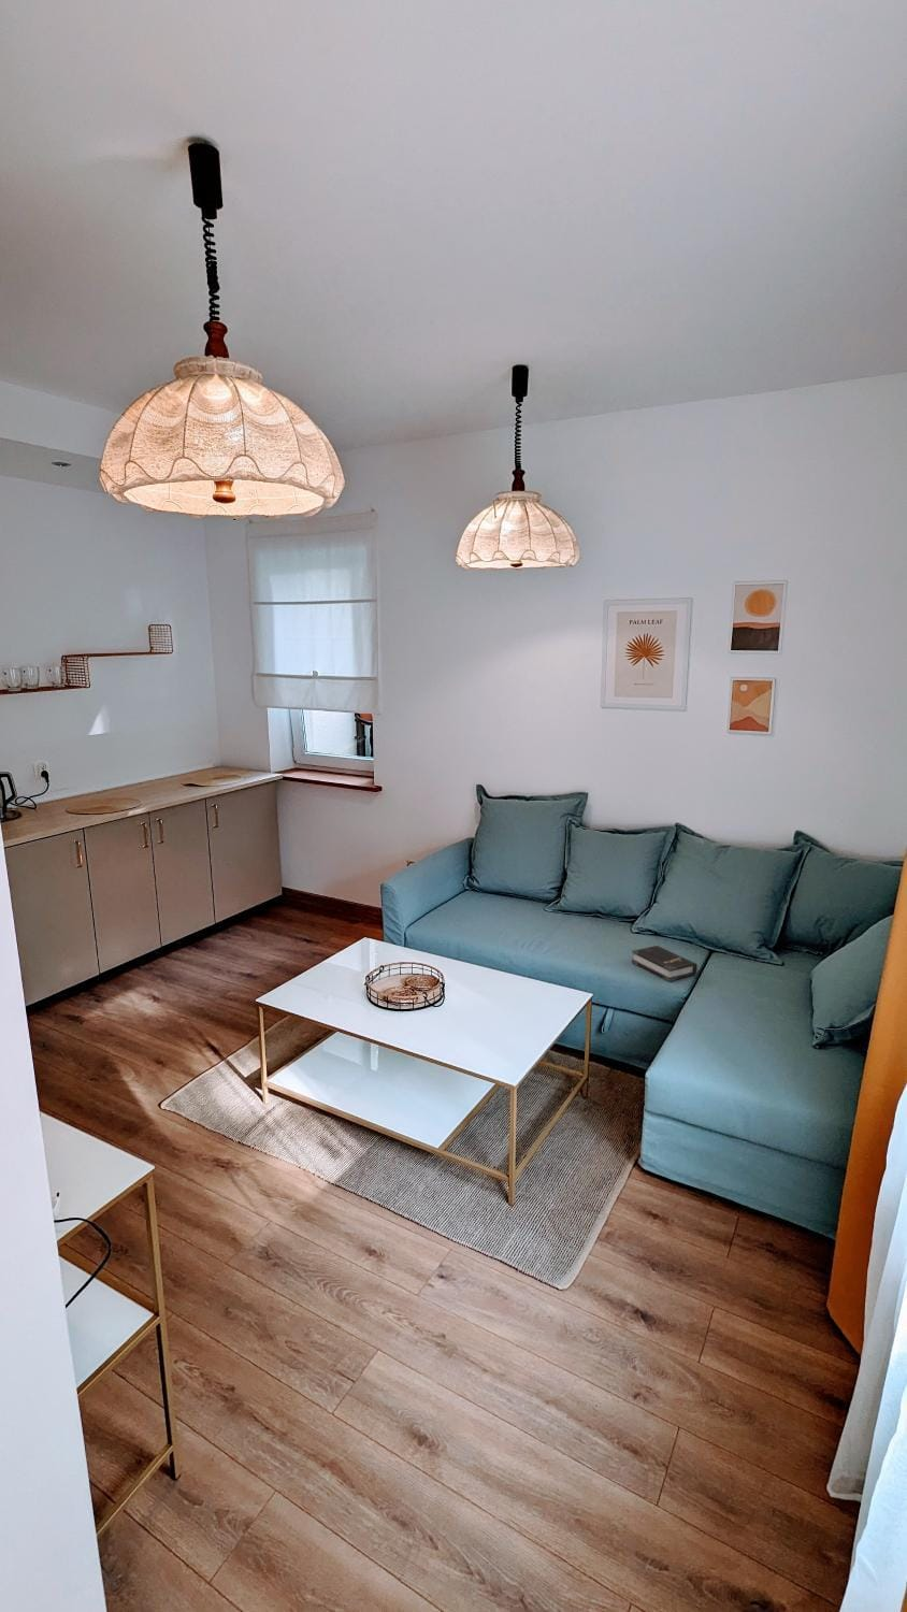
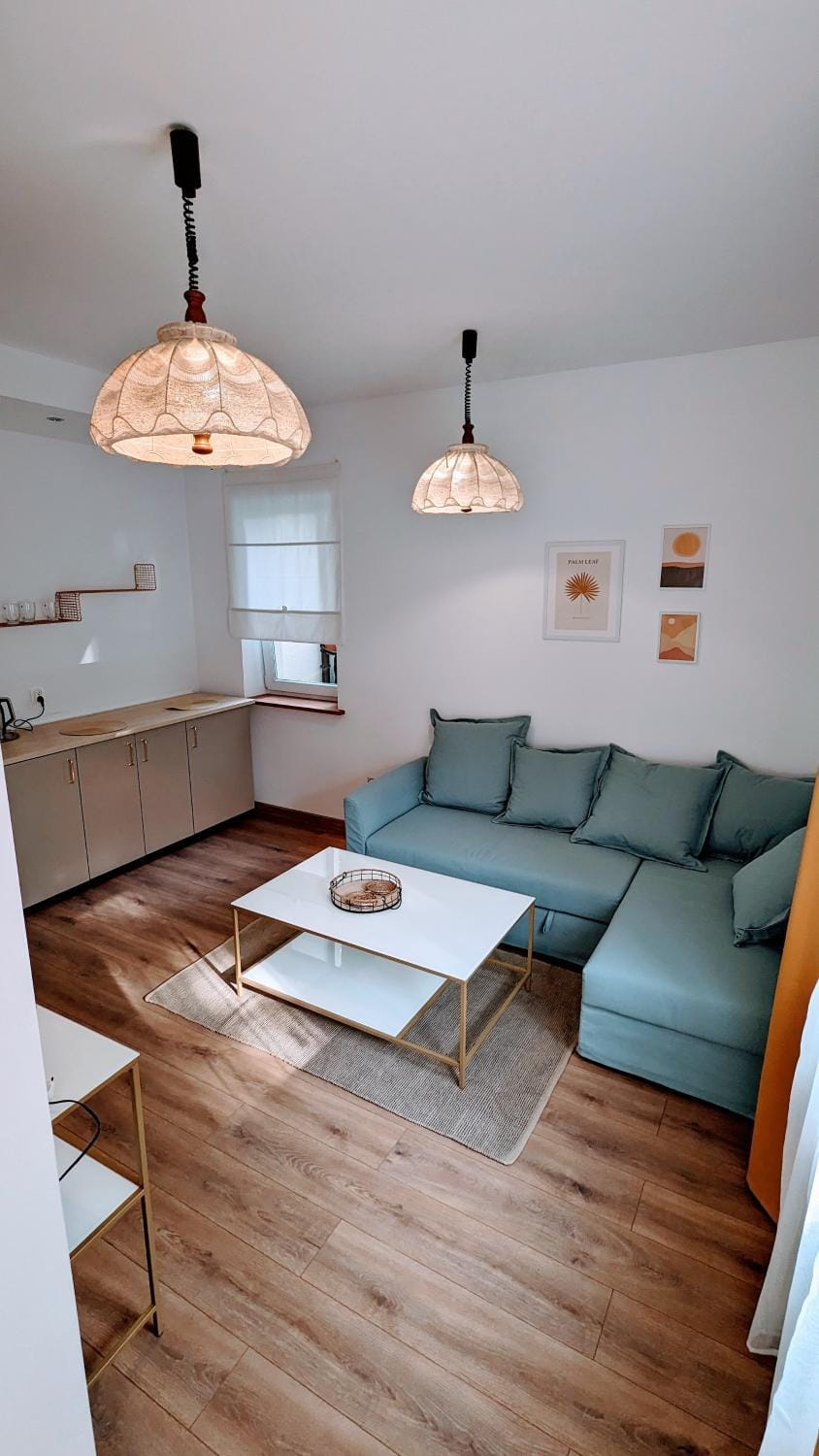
- hardback book [631,944,699,982]
